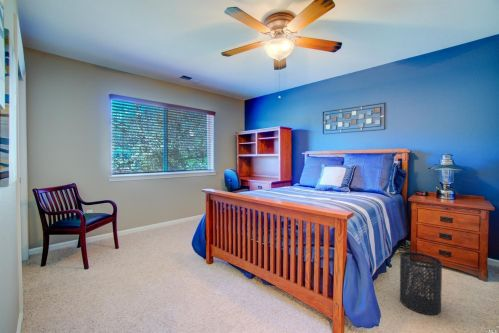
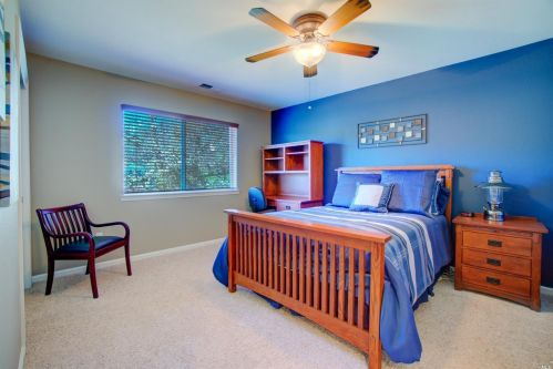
- trash can [399,251,444,316]
